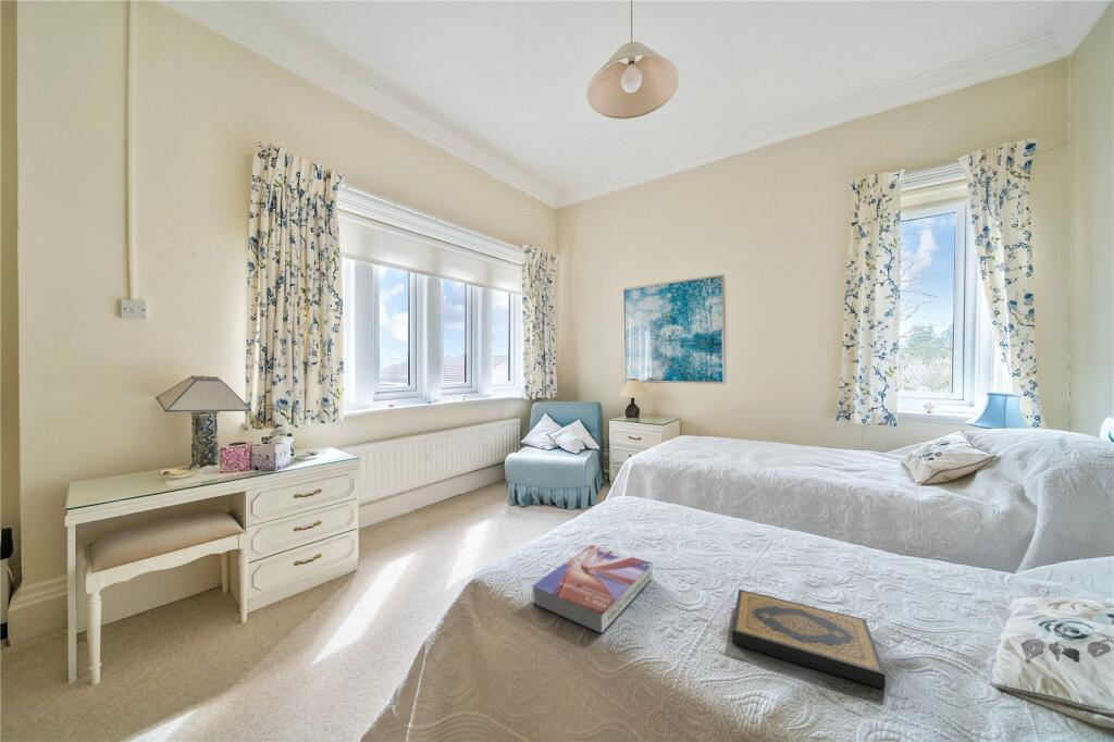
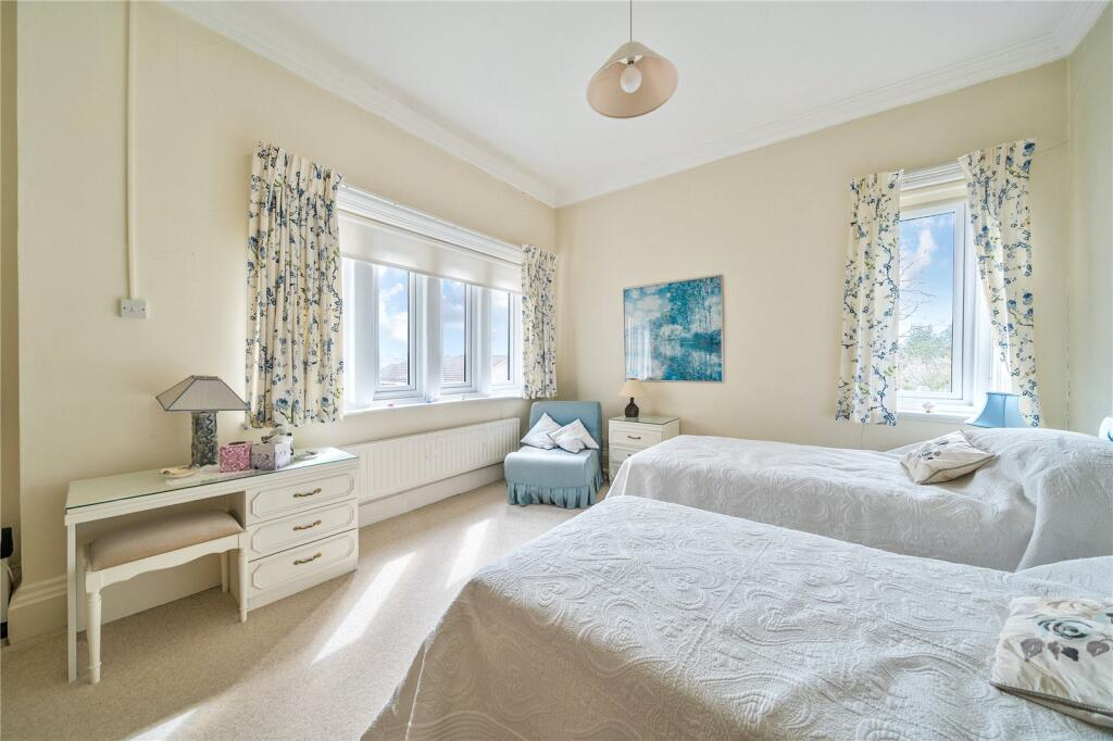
- hardback book [731,589,887,690]
- textbook [531,544,654,634]
